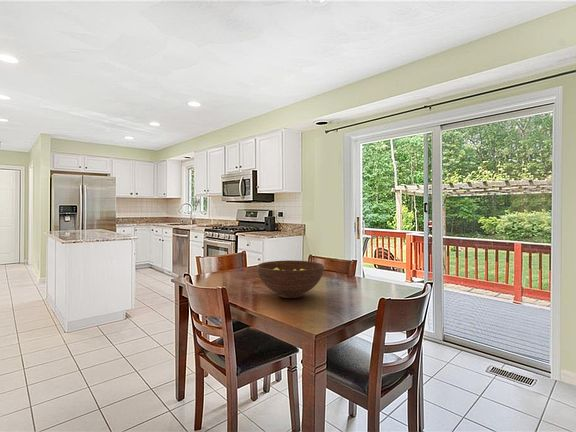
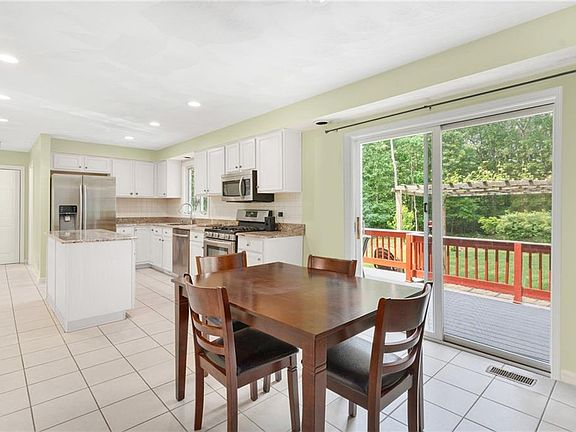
- fruit bowl [256,259,325,299]
